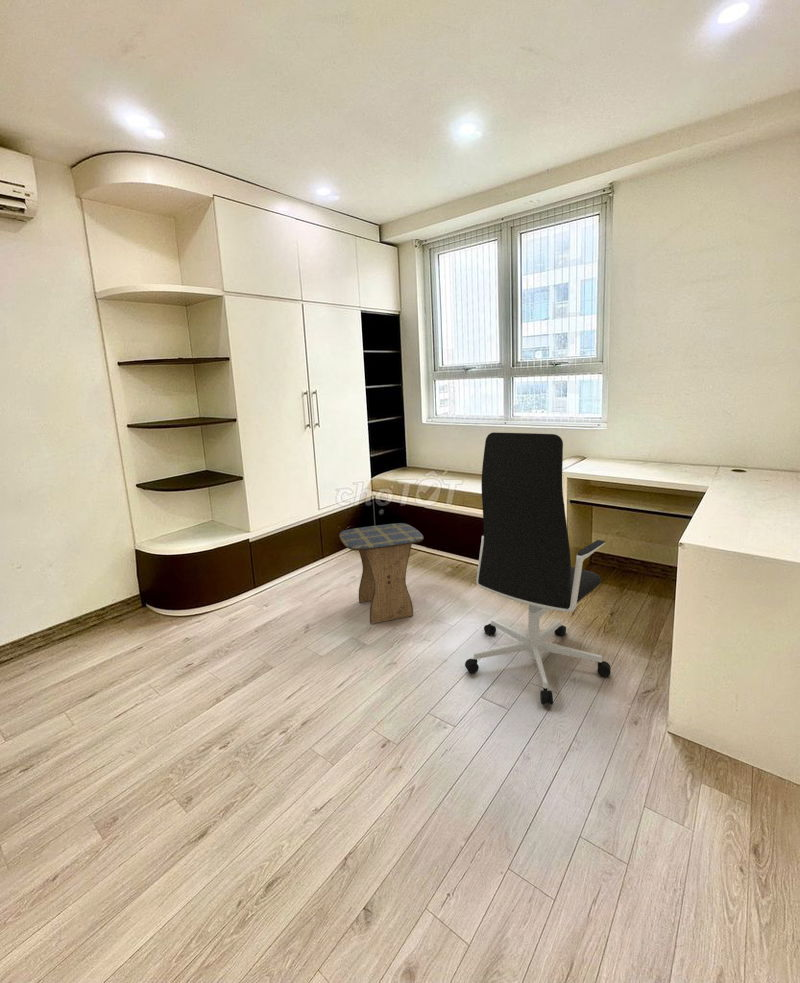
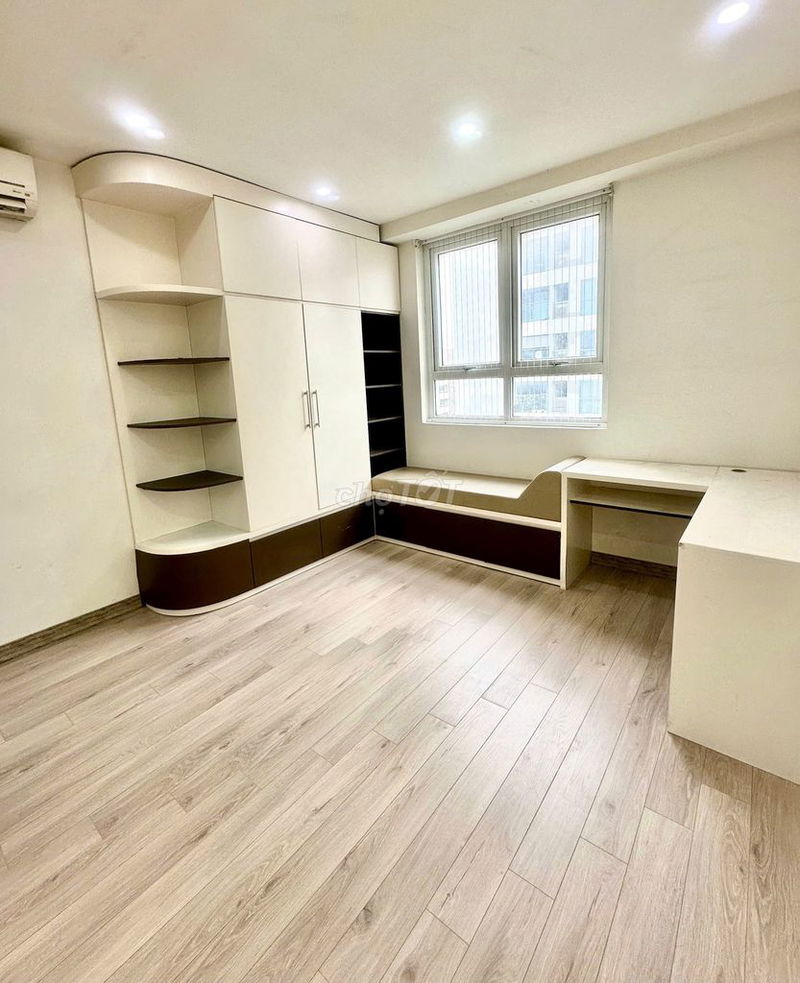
- stool [338,522,425,625]
- office chair [464,431,612,706]
